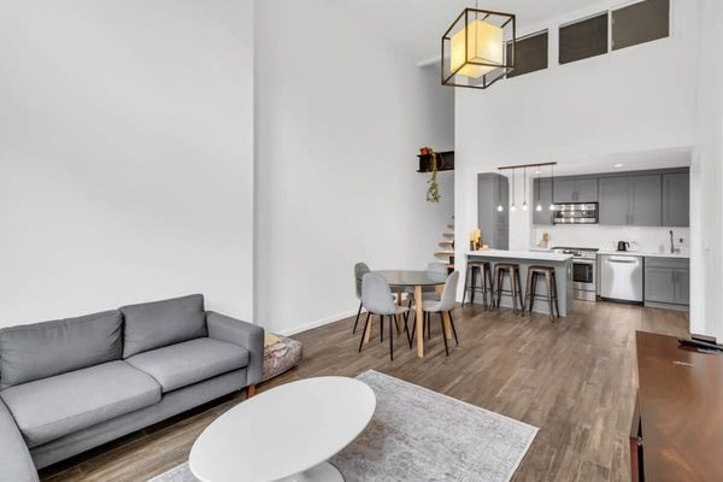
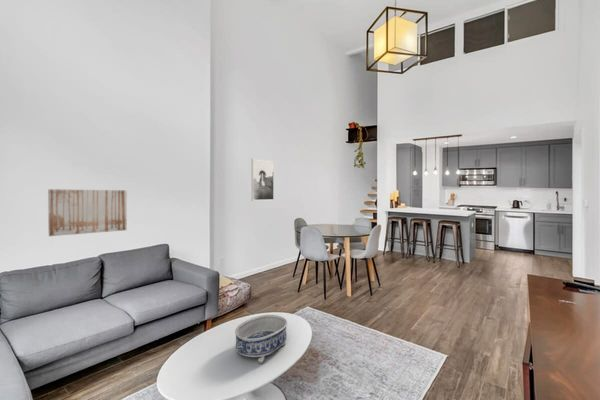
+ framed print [251,158,275,202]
+ wall art [47,188,128,237]
+ decorative bowl [234,314,288,364]
